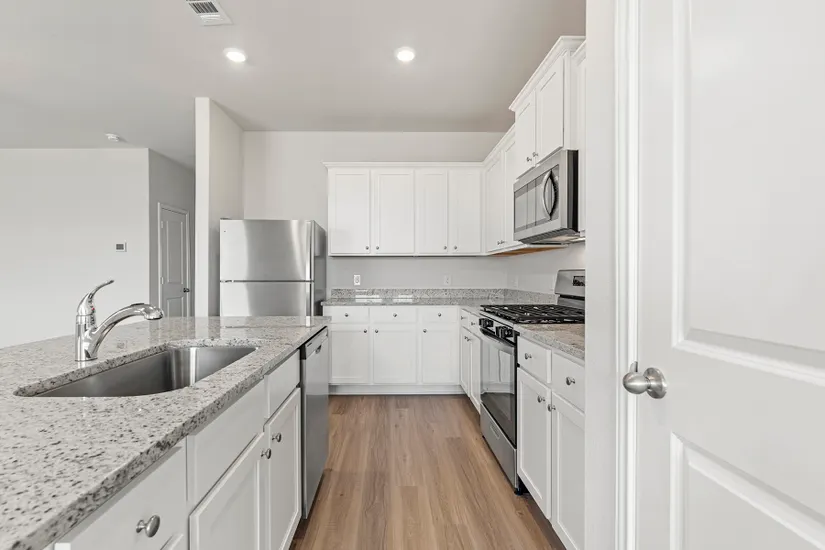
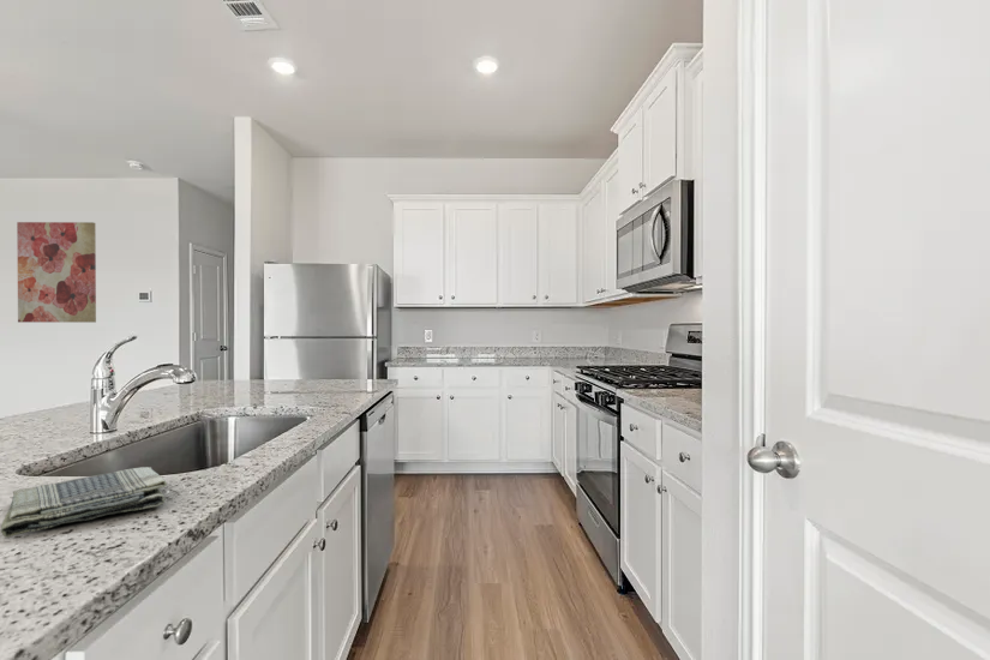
+ wall art [16,221,97,324]
+ dish towel [0,466,168,538]
